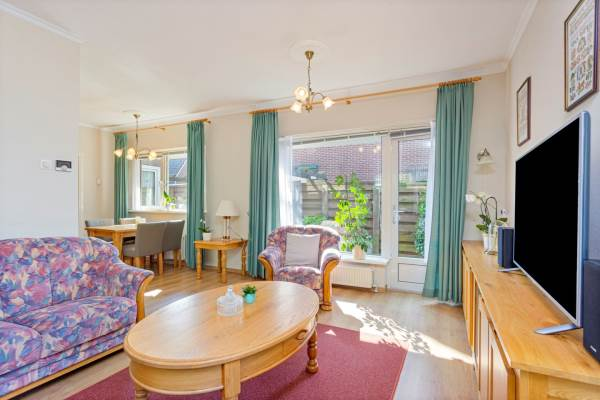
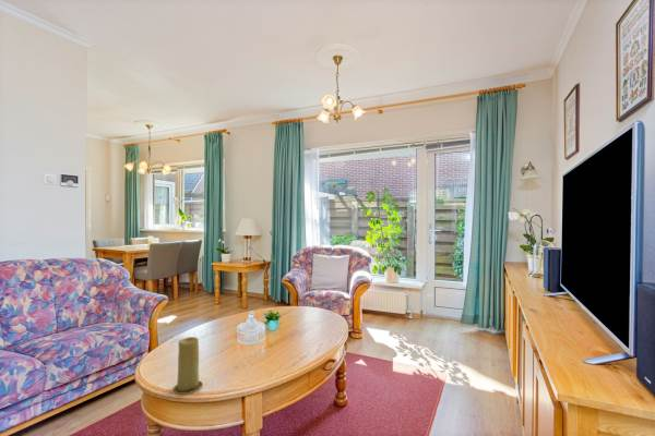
+ candle [172,336,204,396]
